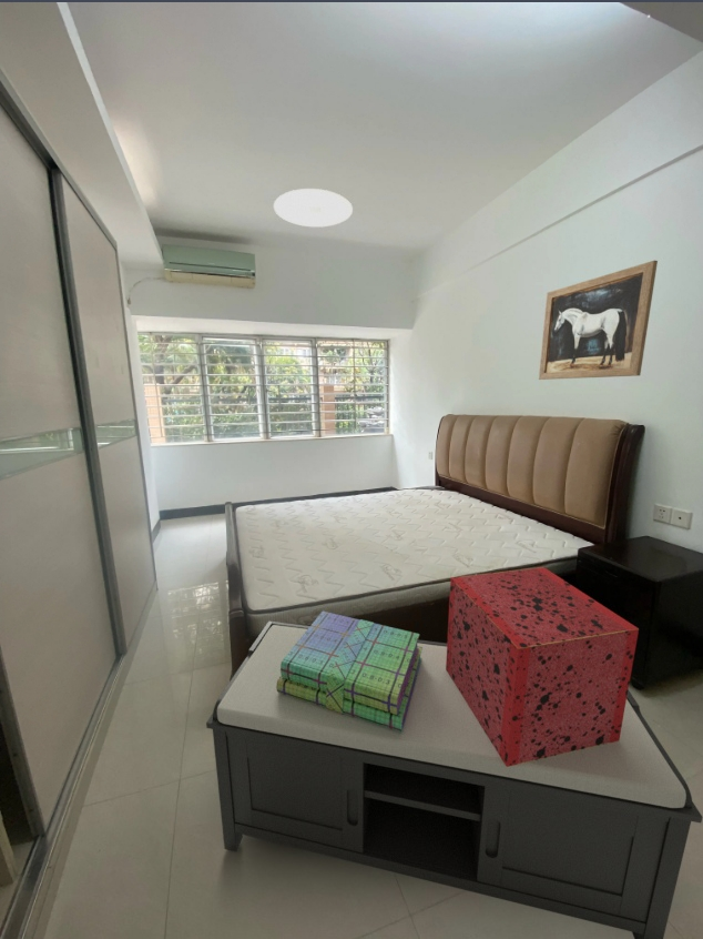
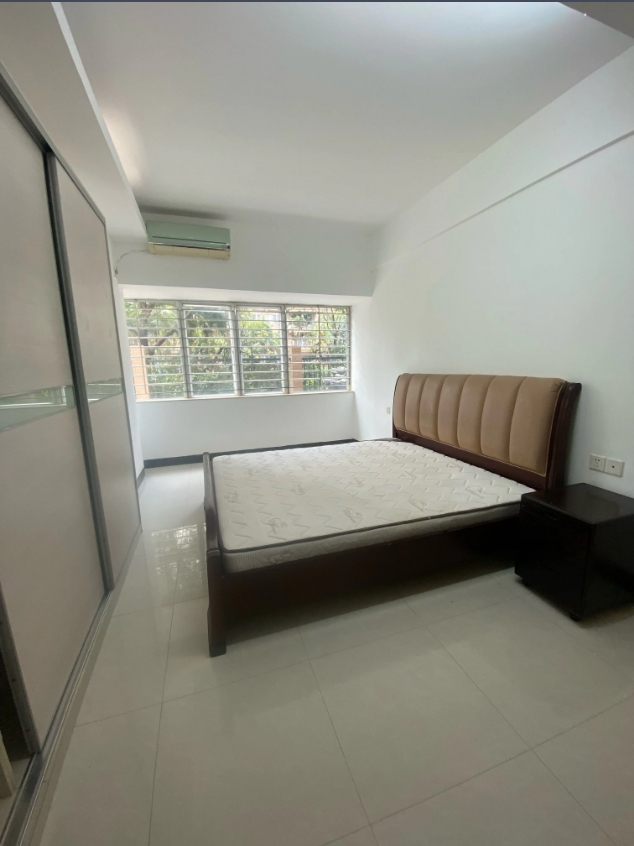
- stack of books [276,610,422,733]
- decorative box [446,566,640,767]
- bench [205,620,703,939]
- wall art [538,260,659,381]
- ceiling light [273,188,354,229]
